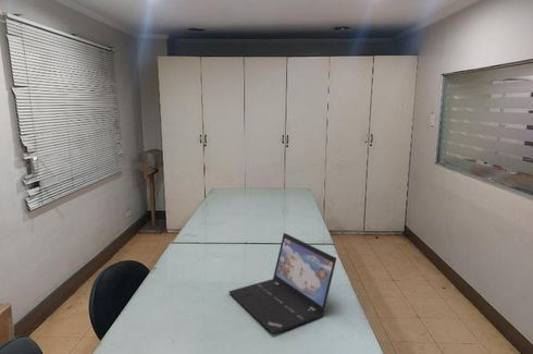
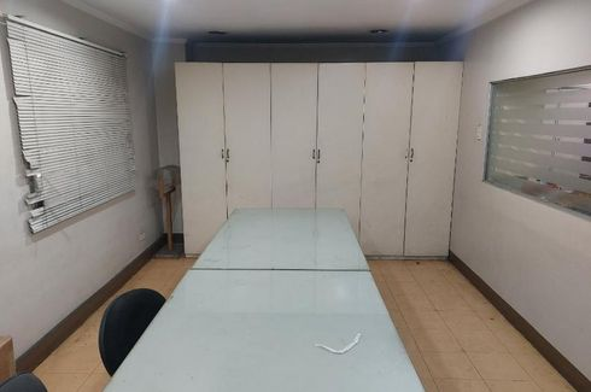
- laptop [227,232,337,334]
